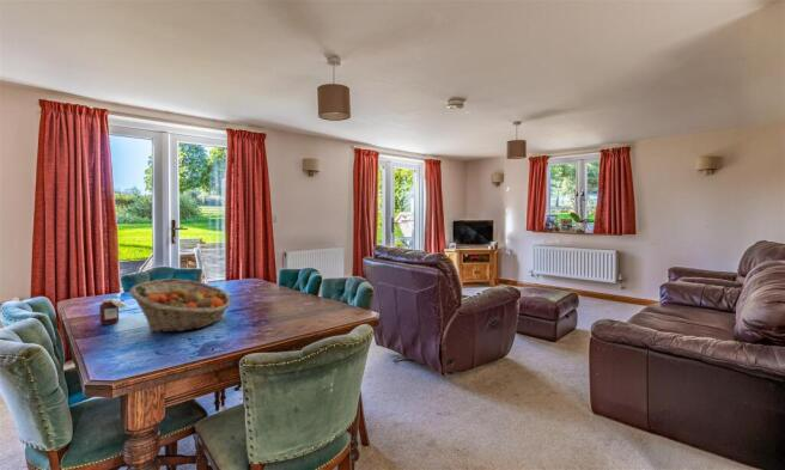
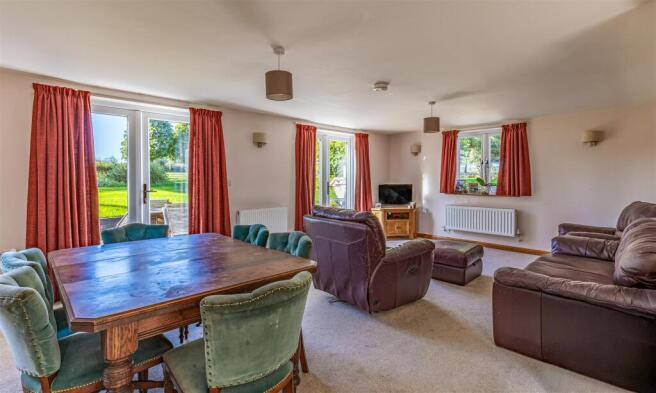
- fruit basket [128,277,233,334]
- jar [98,298,128,325]
